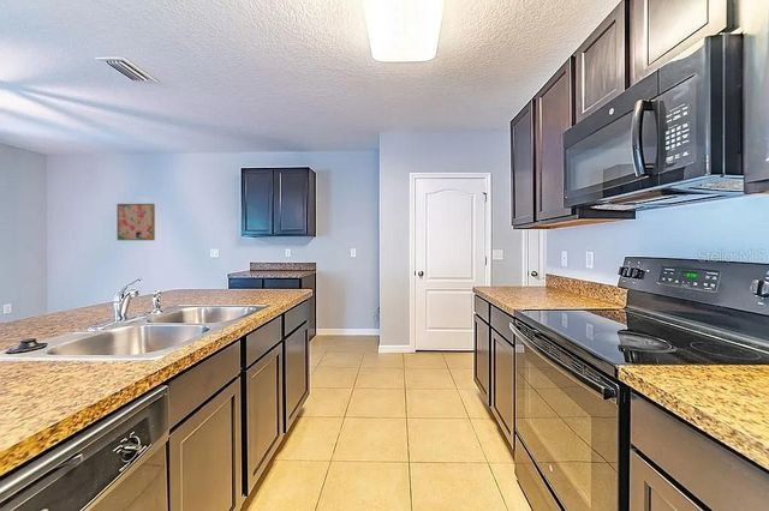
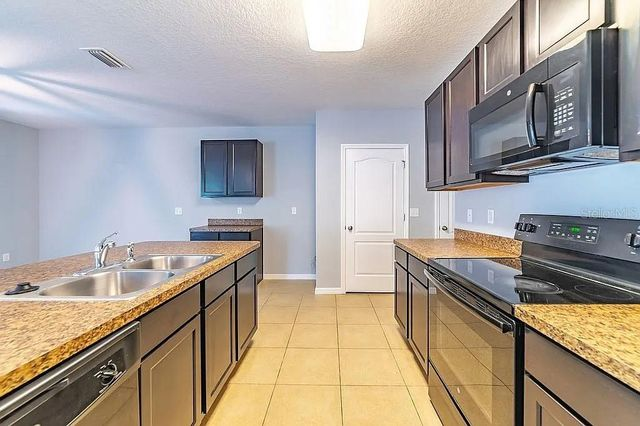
- wall art [115,203,156,241]
